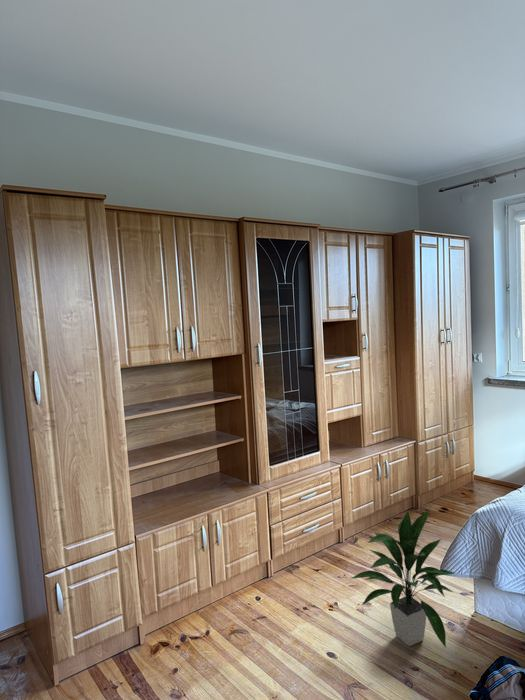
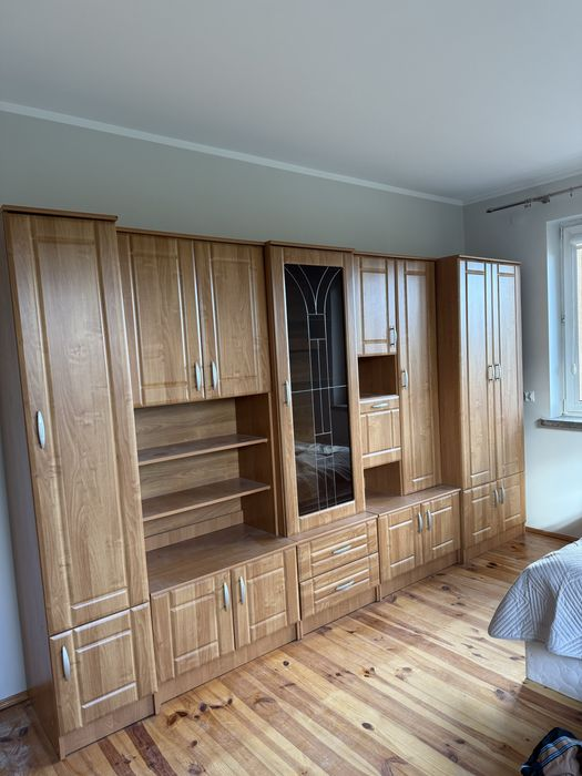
- indoor plant [351,508,456,649]
